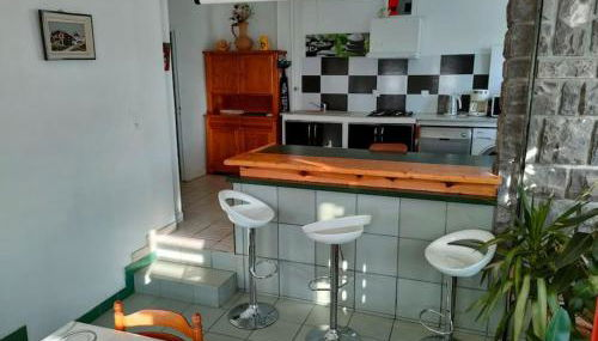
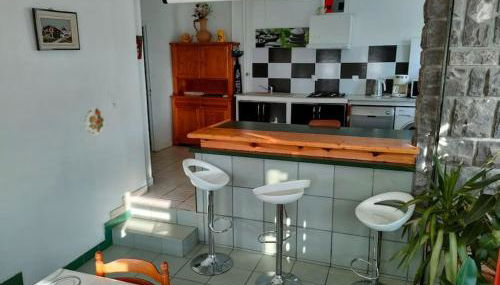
+ decorative plate [83,106,106,137]
